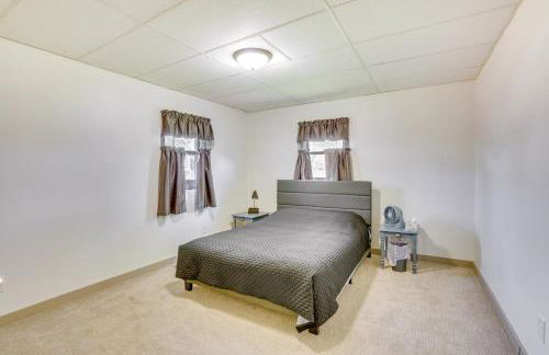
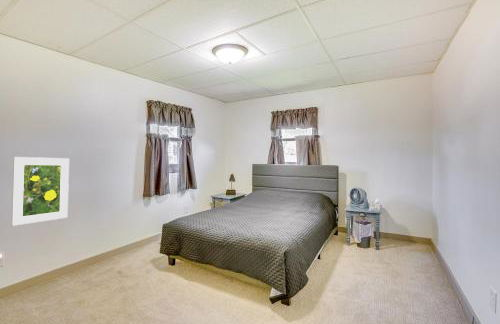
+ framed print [11,156,70,227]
